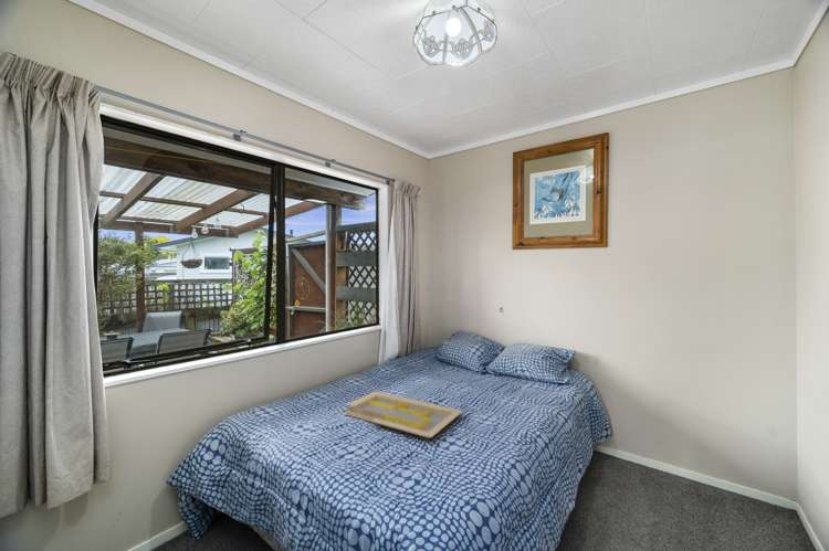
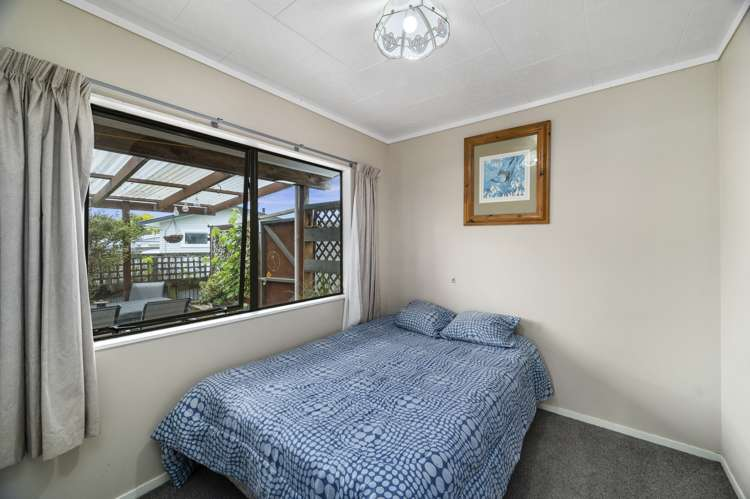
- serving tray [345,390,464,439]
